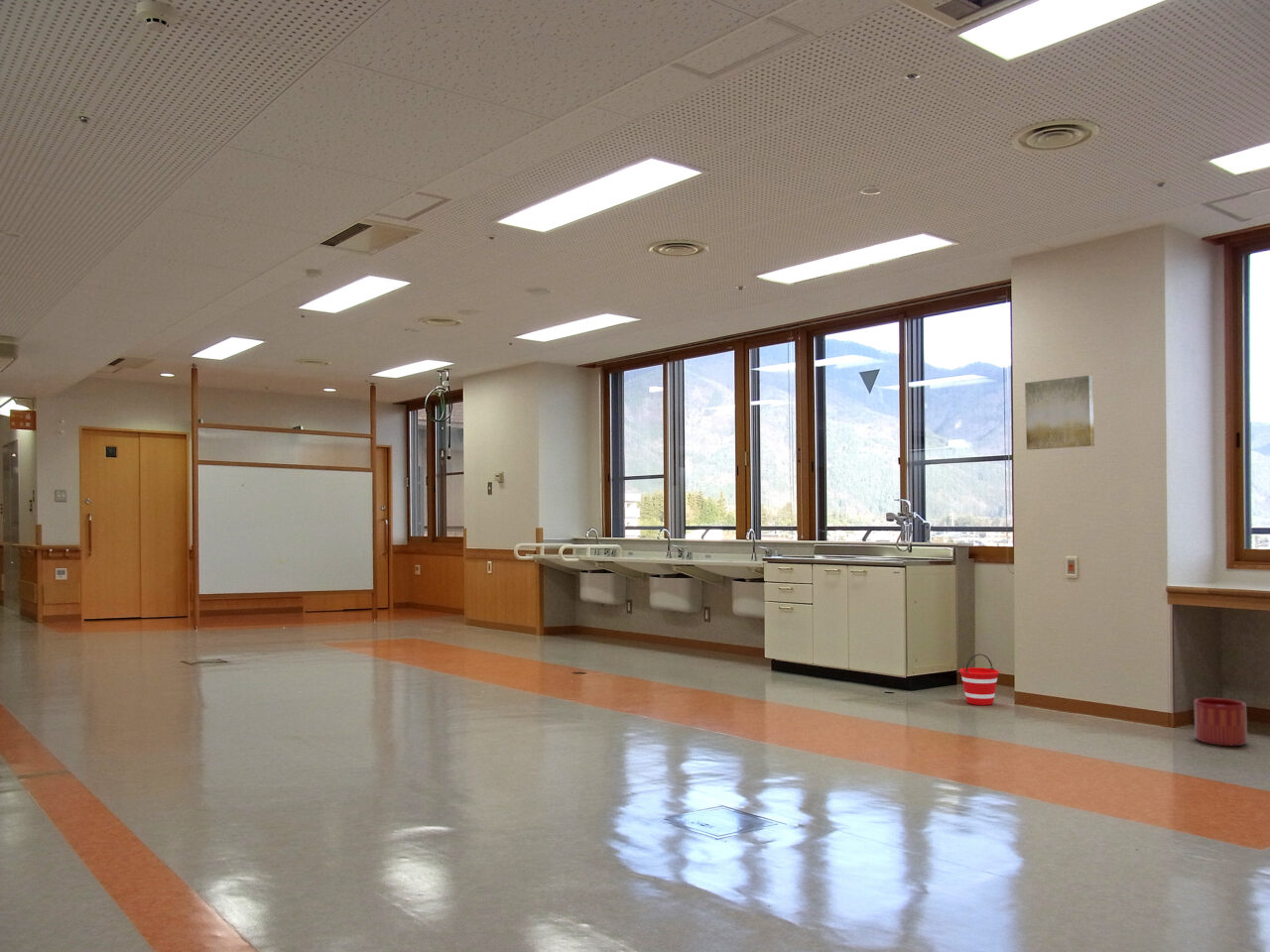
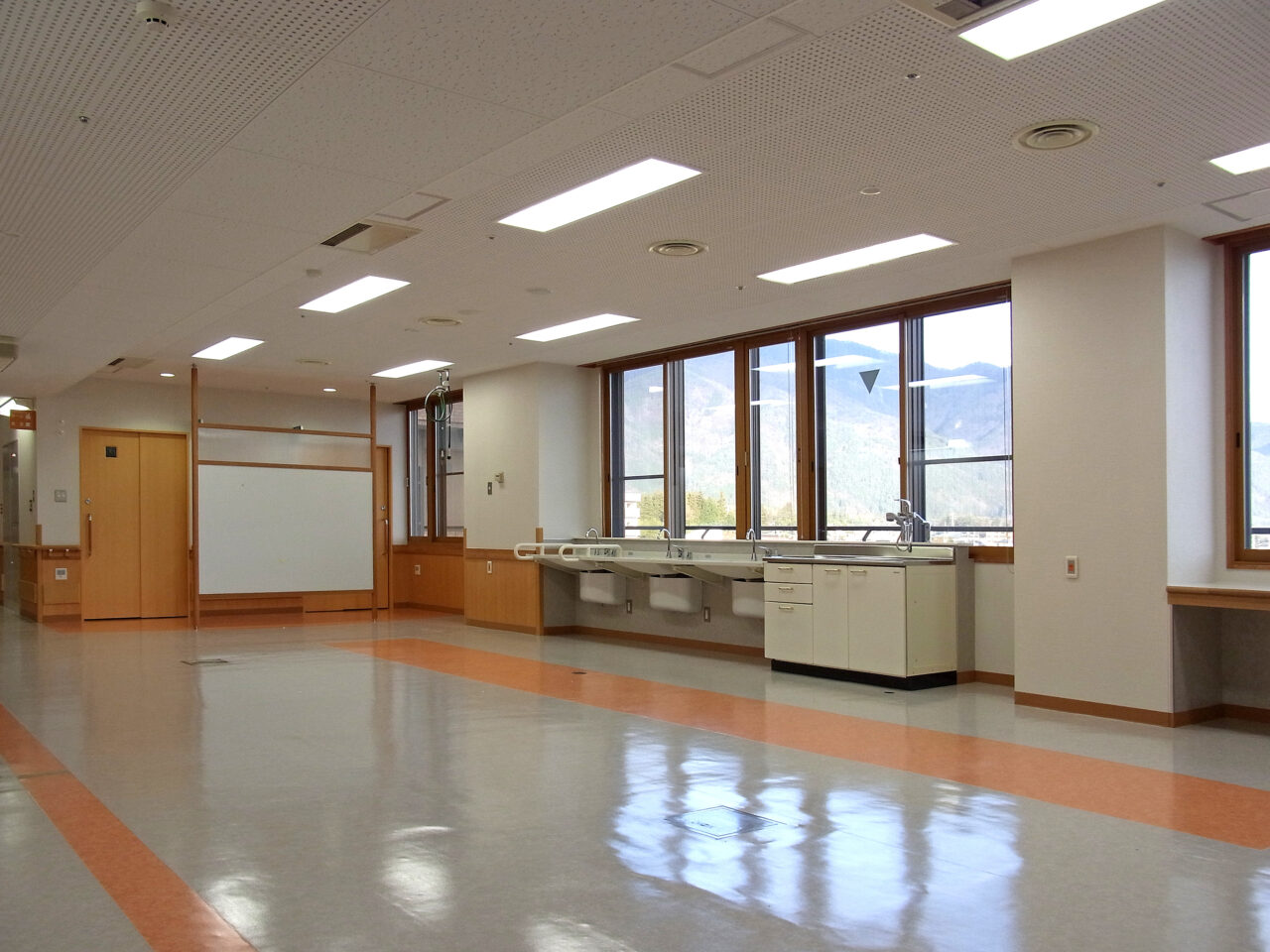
- planter [1194,697,1248,747]
- bucket [958,654,1000,706]
- wall art [1024,375,1095,451]
